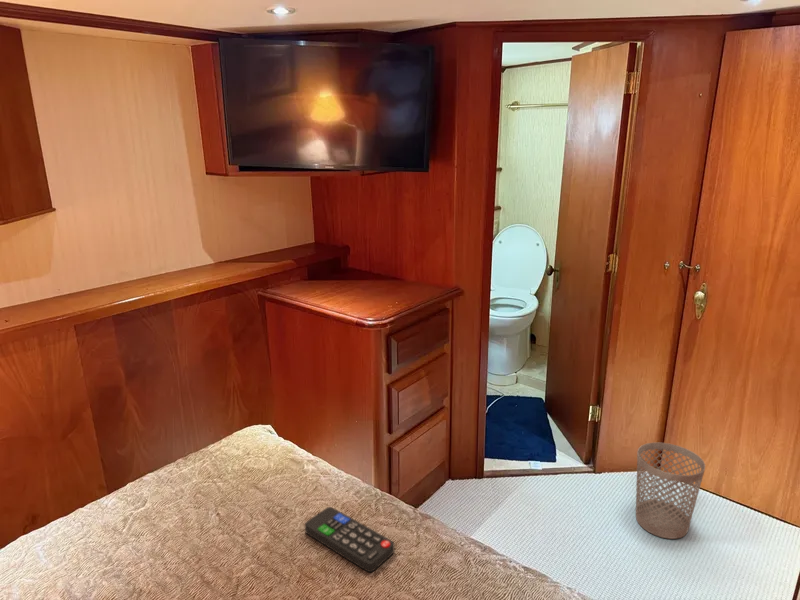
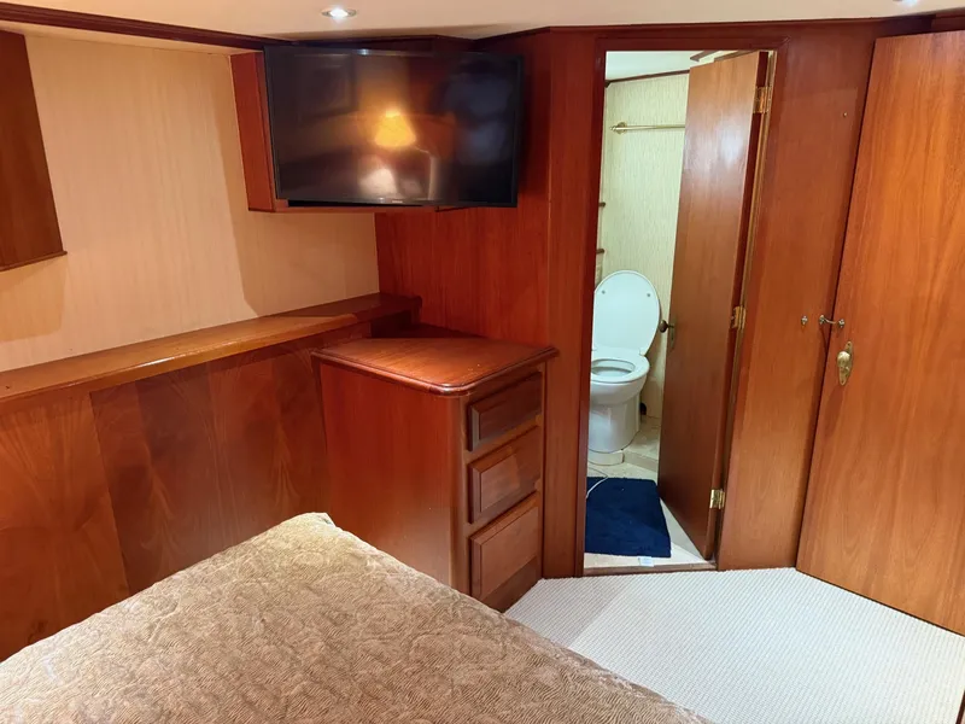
- wastebasket [635,442,706,540]
- remote control [304,506,395,573]
